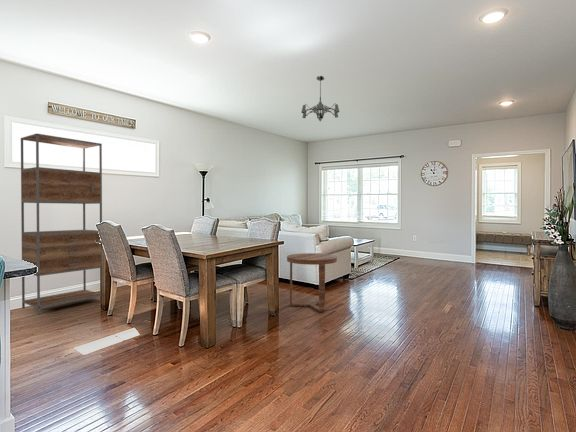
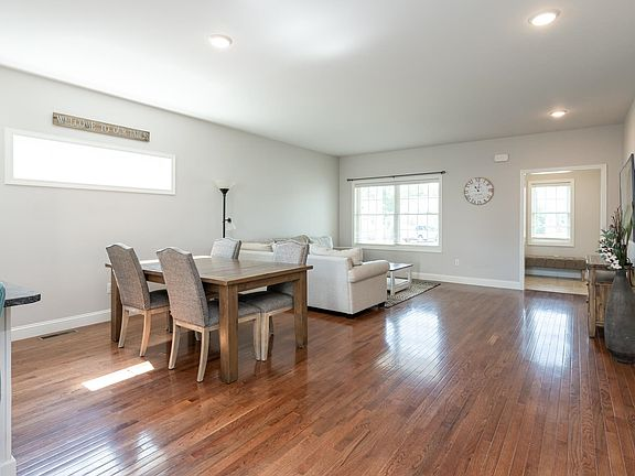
- chandelier [300,75,340,123]
- side table [286,252,338,313]
- shelving unit [20,132,103,316]
